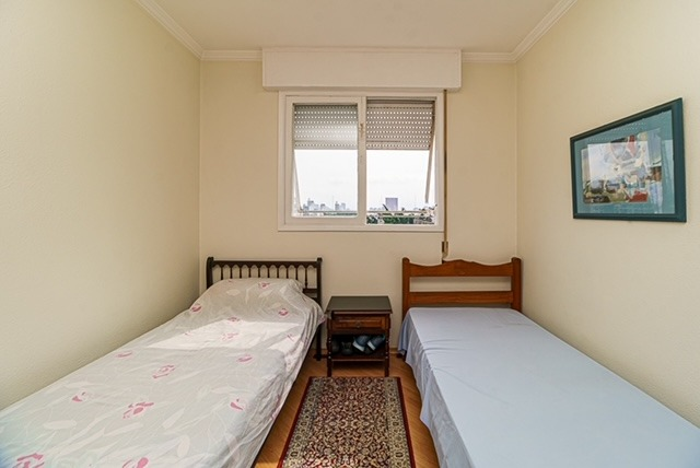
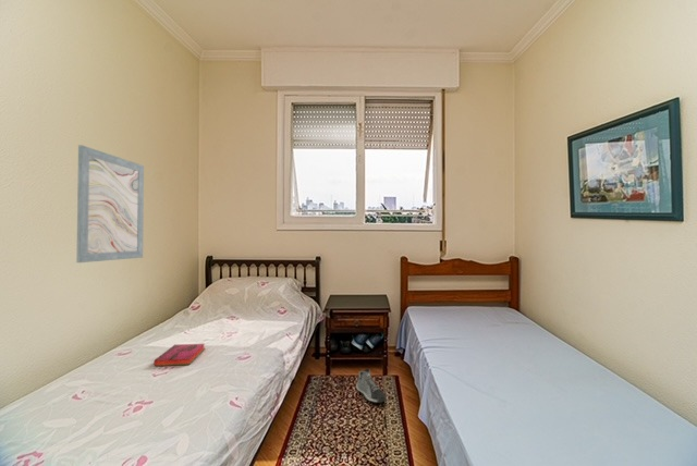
+ wall art [75,144,145,263]
+ sneaker [355,368,387,404]
+ hardback book [152,343,206,367]
